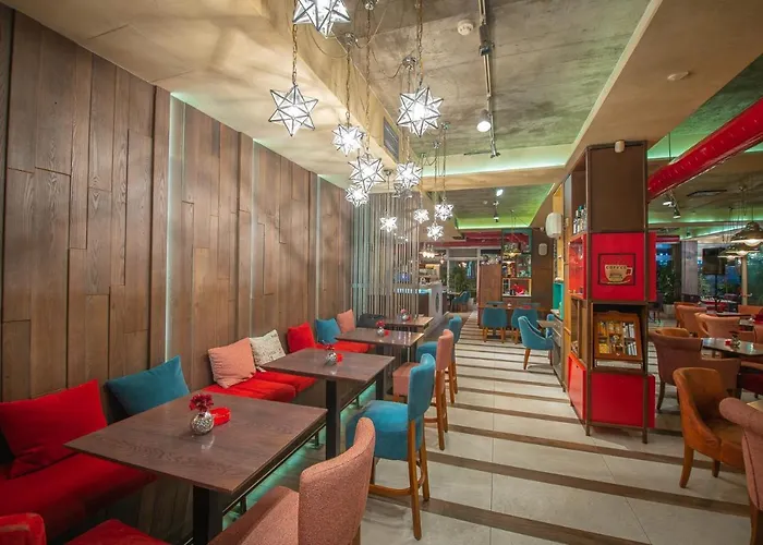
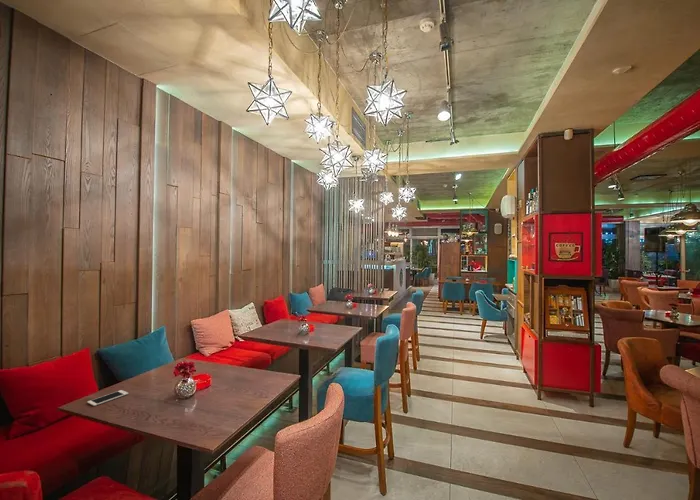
+ cell phone [86,389,129,407]
